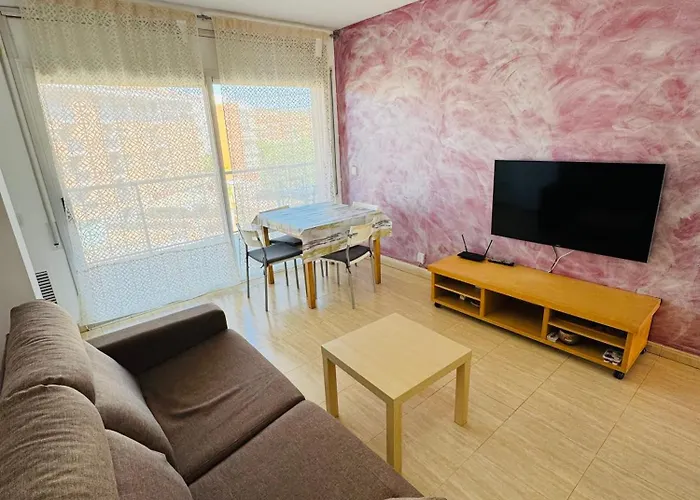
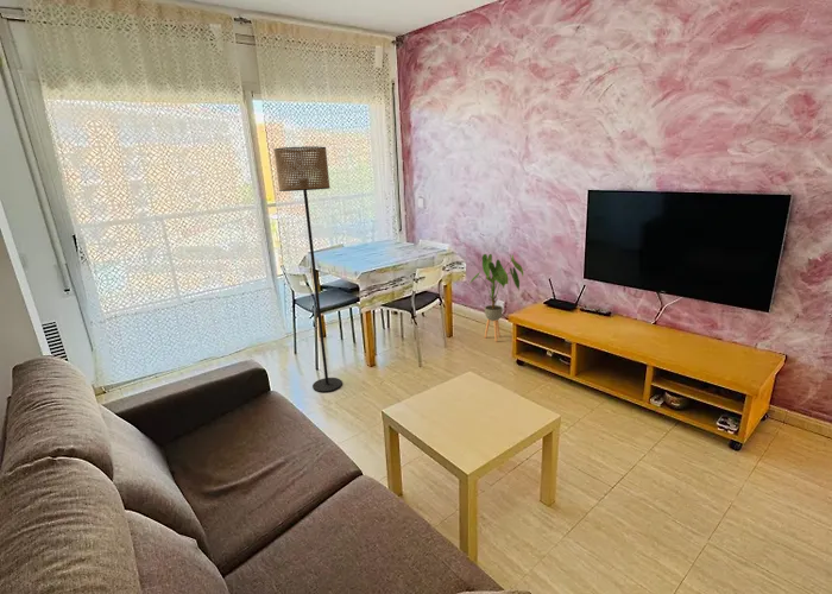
+ floor lamp [272,145,343,393]
+ house plant [469,253,524,342]
